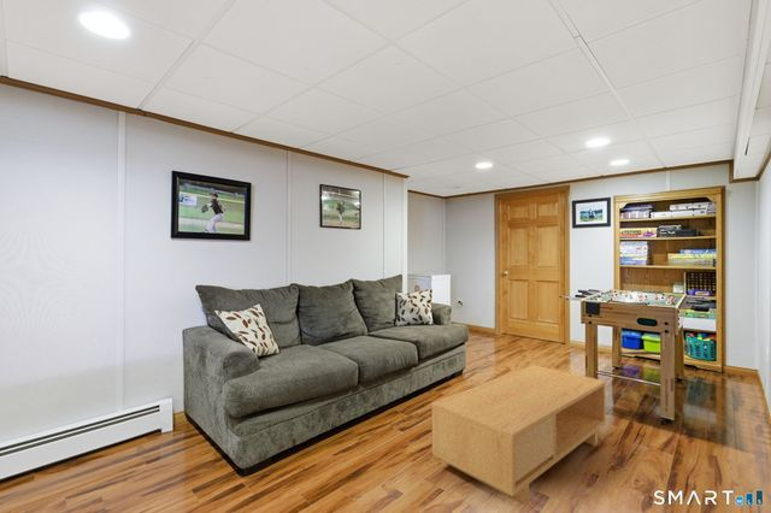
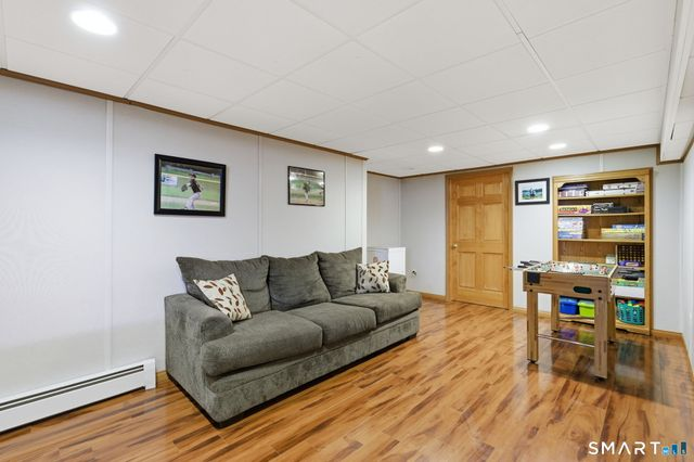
- coffee table [431,364,607,506]
